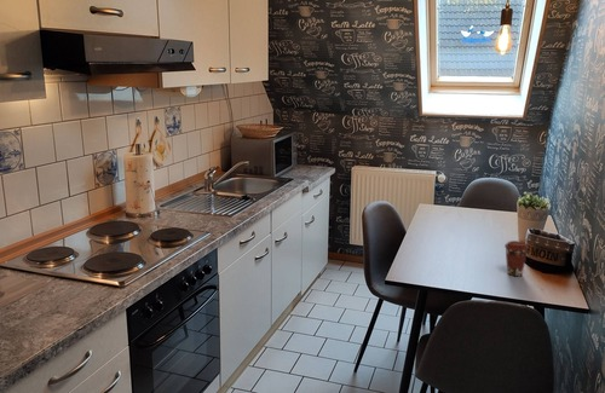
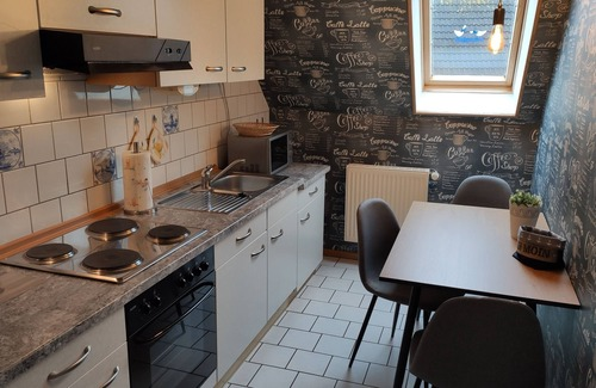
- coffee cup [503,239,530,277]
